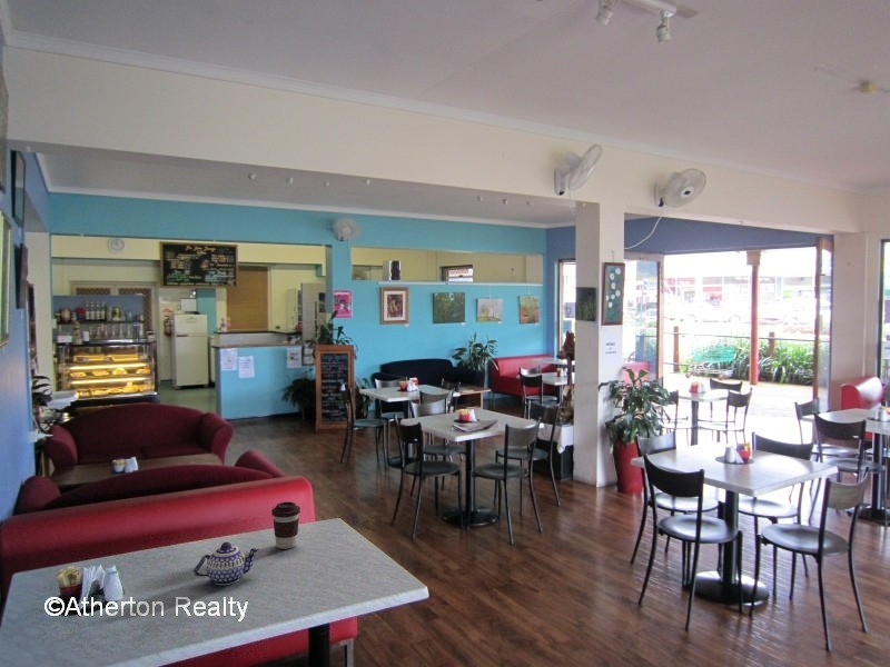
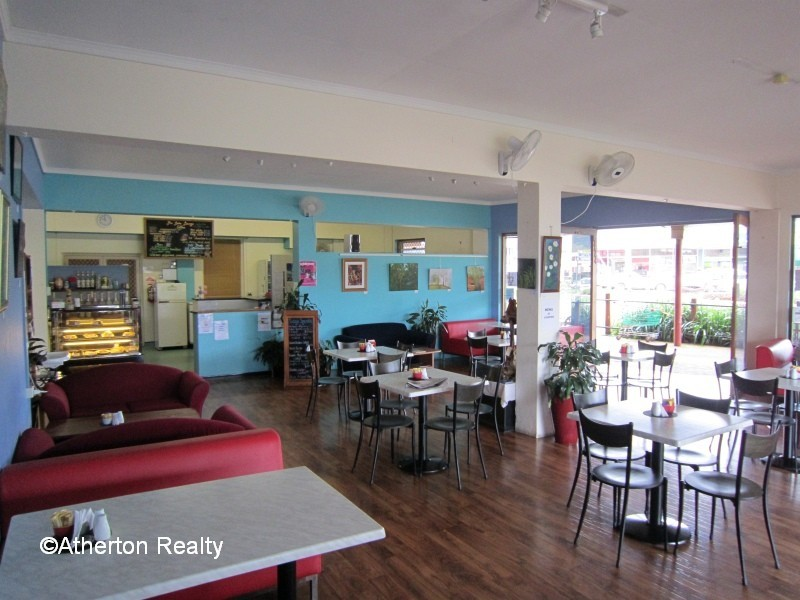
- coffee cup [270,500,301,550]
- teapot [192,541,260,586]
